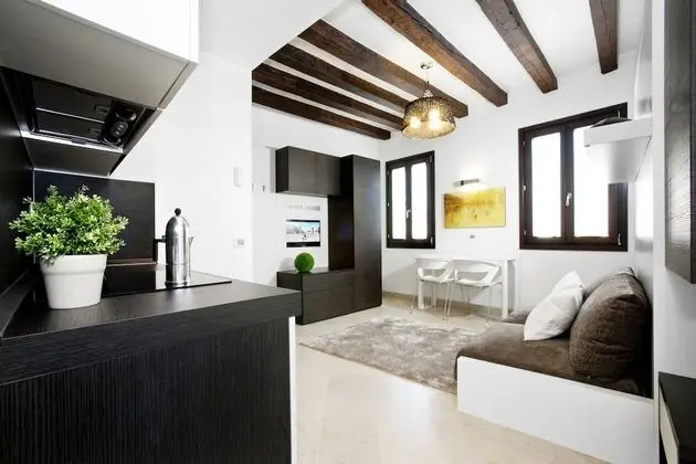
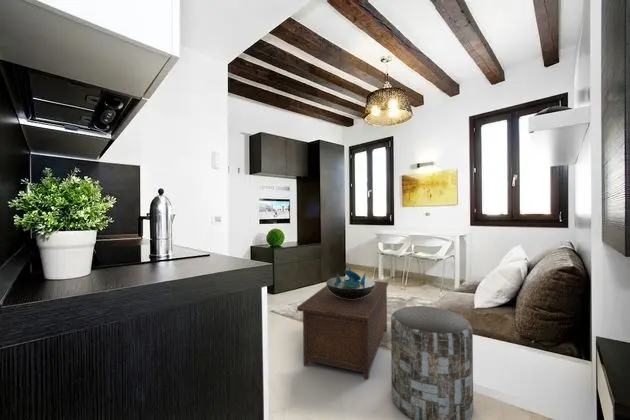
+ decorative bowl [325,266,375,299]
+ cabinet [296,280,389,381]
+ side table [390,305,474,420]
